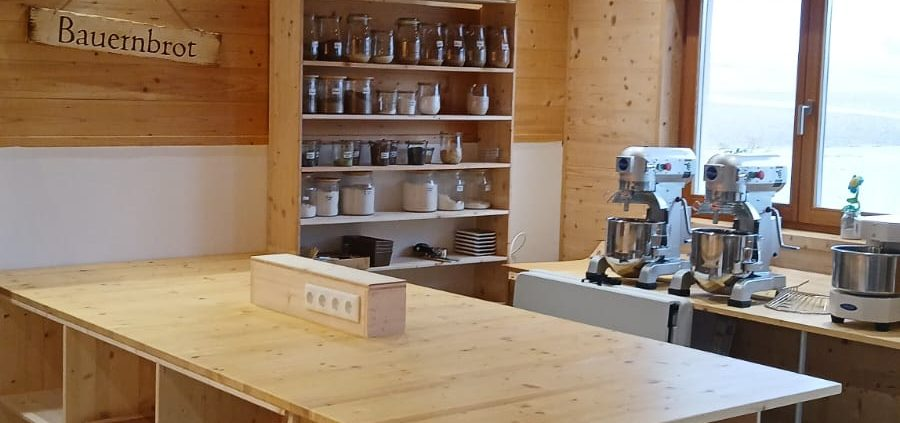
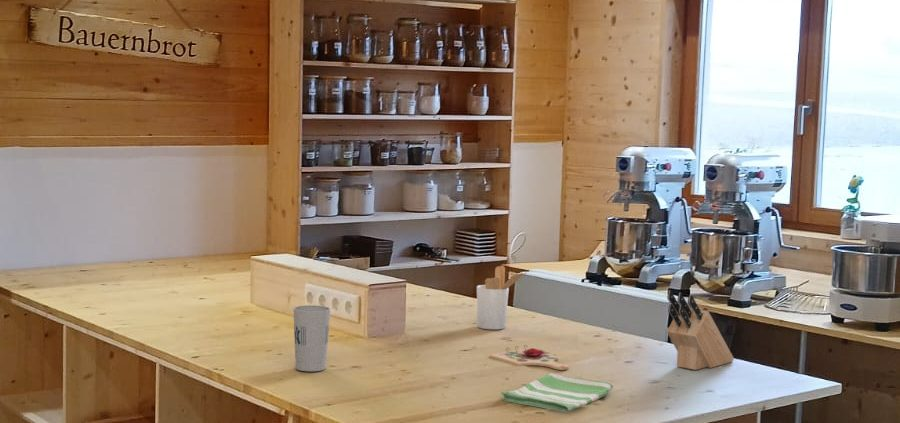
+ utensil holder [476,265,528,331]
+ knife block [666,289,735,371]
+ dish towel [500,372,614,413]
+ cutting board [489,344,570,371]
+ cup [292,304,331,373]
